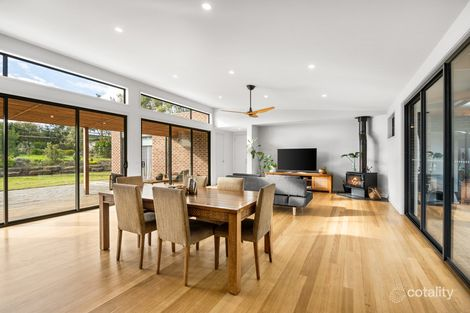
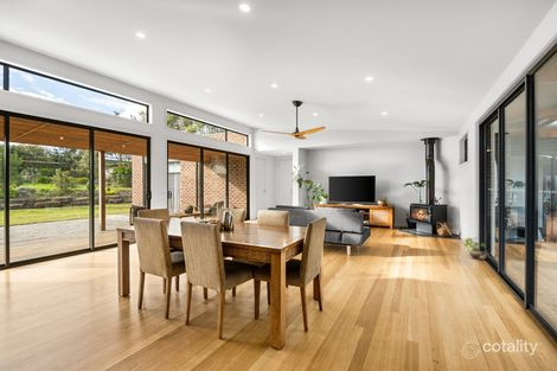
+ potted plant [462,236,488,261]
